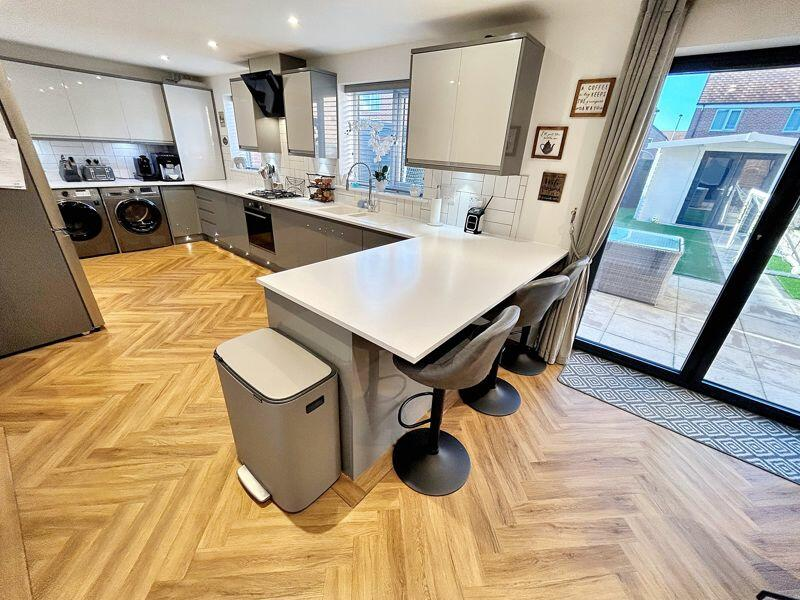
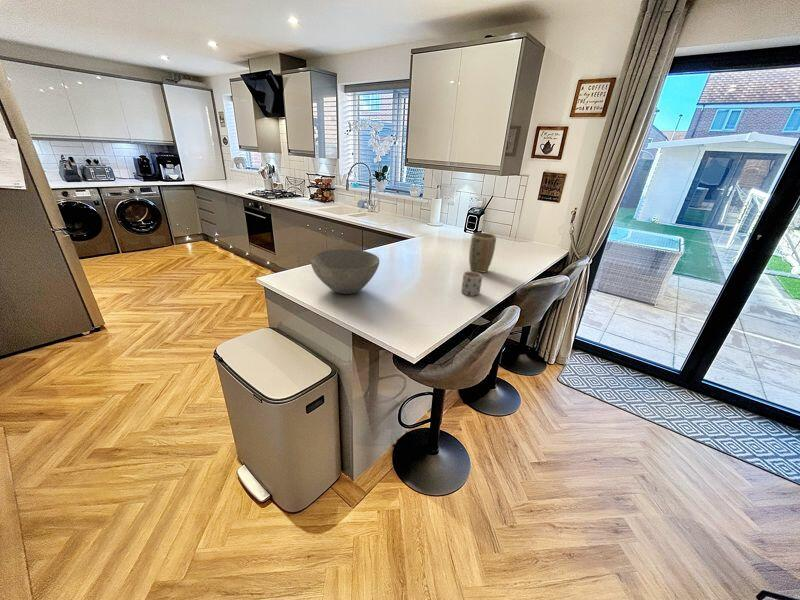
+ mug [460,270,483,297]
+ bowl [309,248,380,295]
+ plant pot [468,232,497,274]
